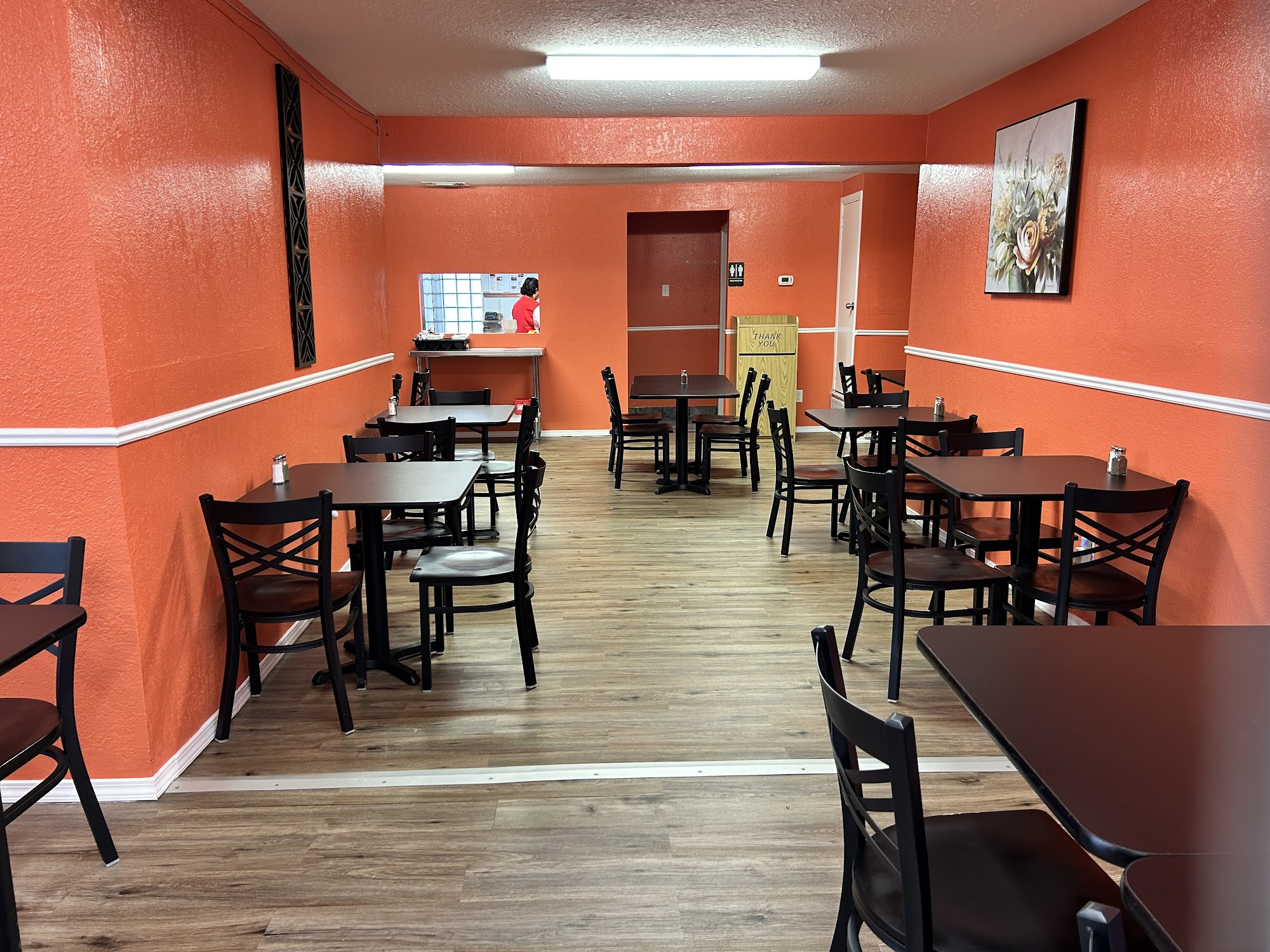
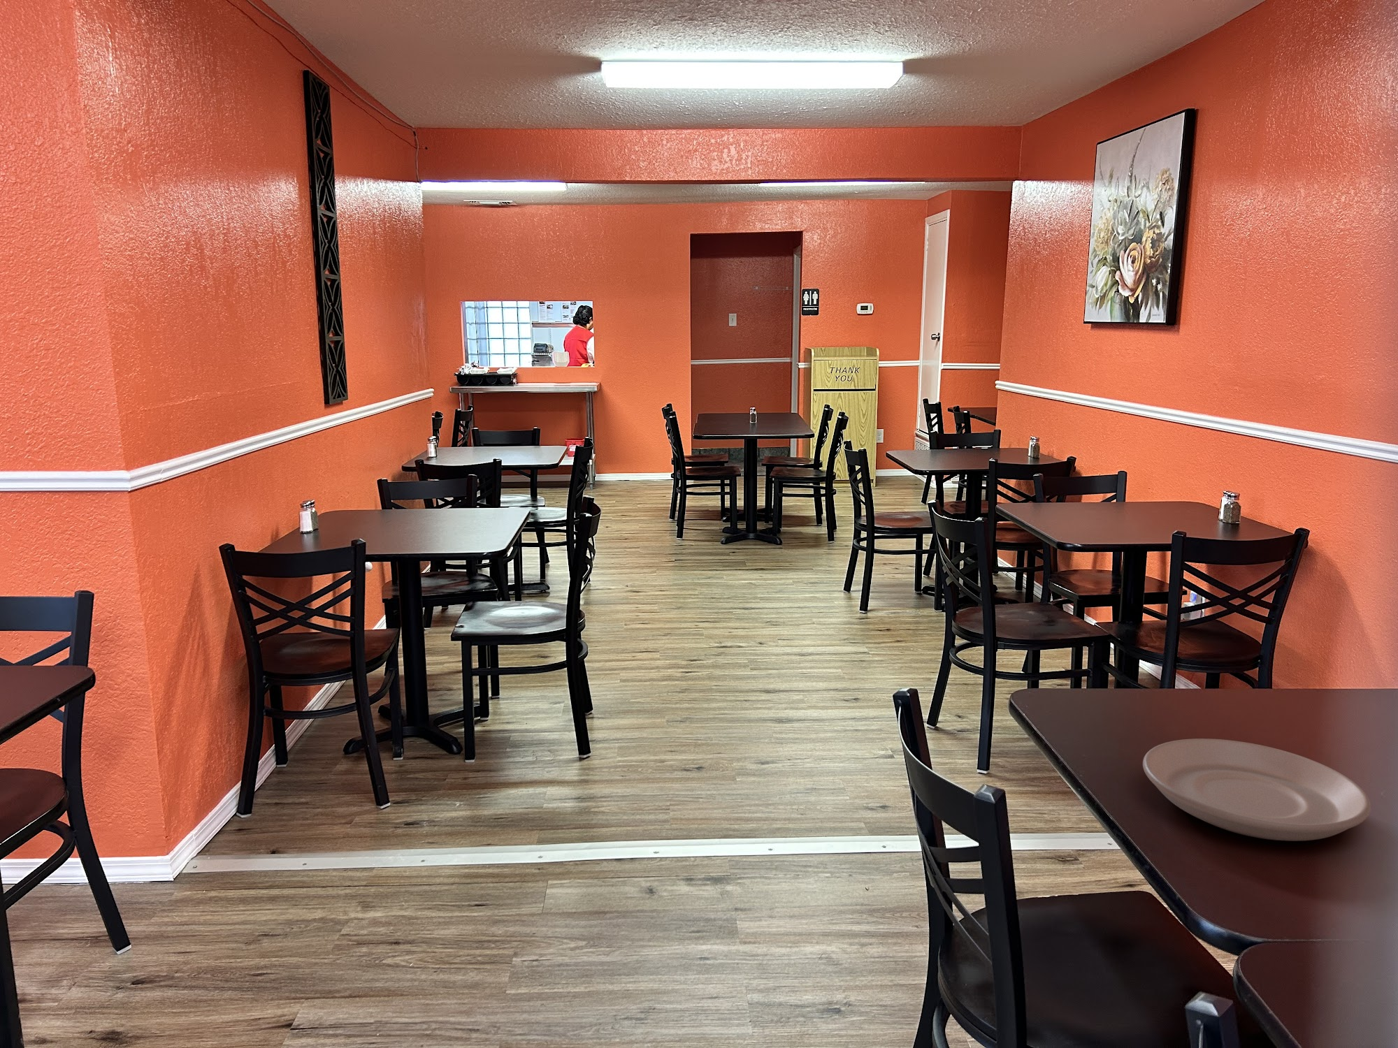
+ plate [1143,738,1372,841]
